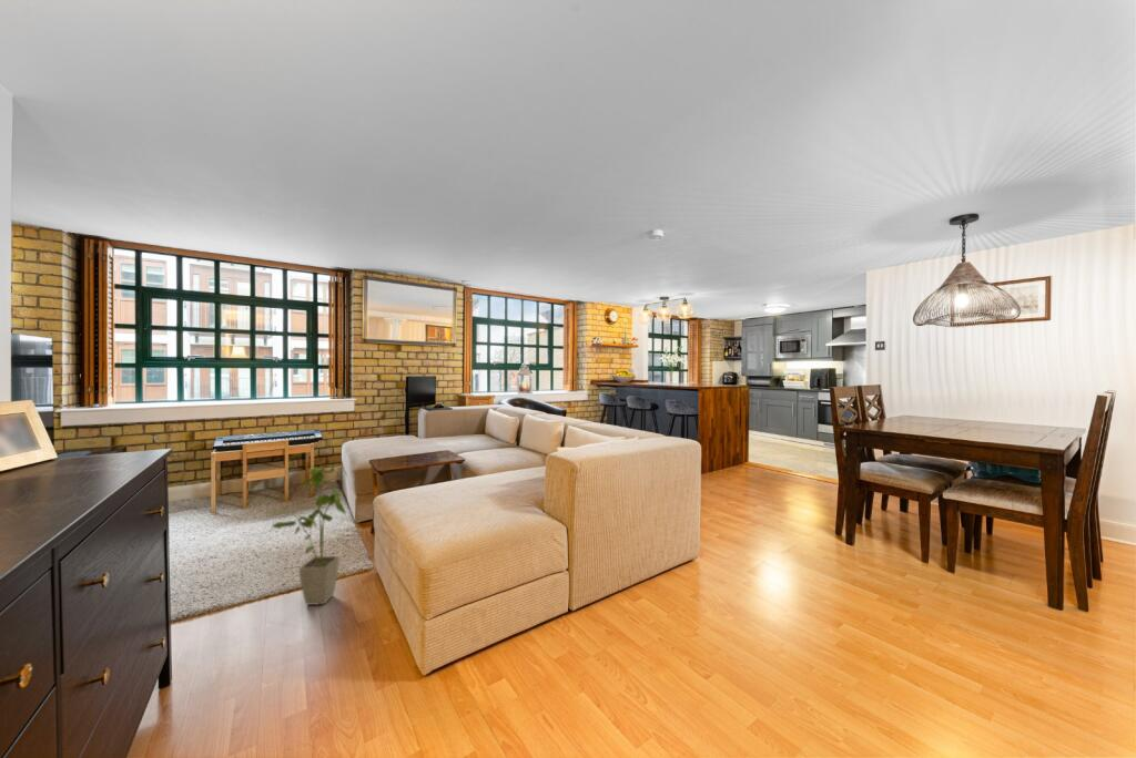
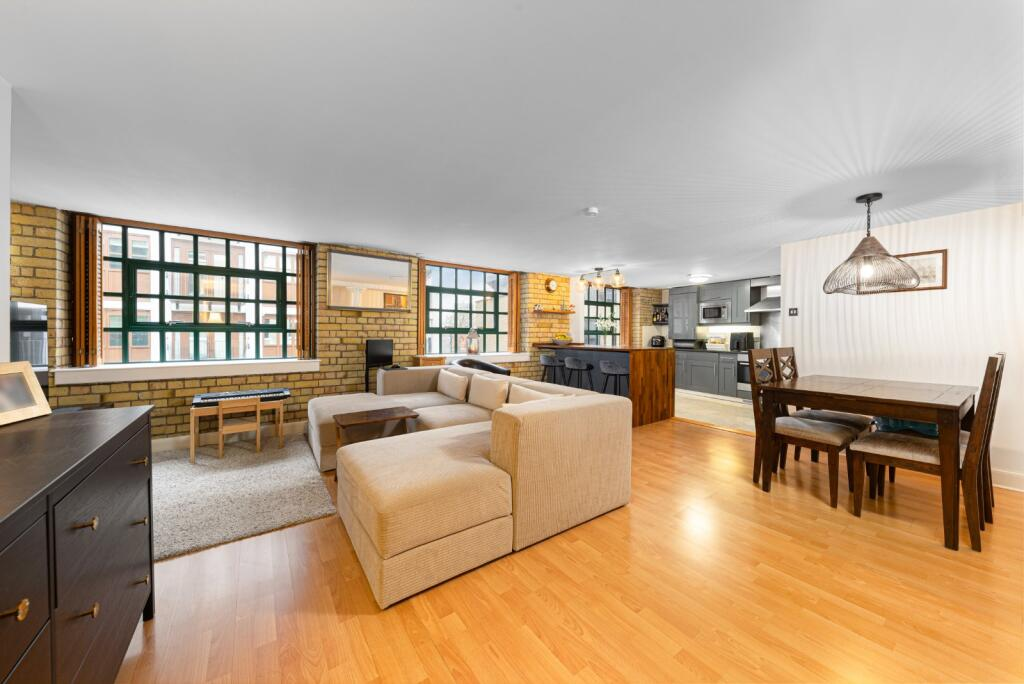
- house plant [263,464,347,606]
